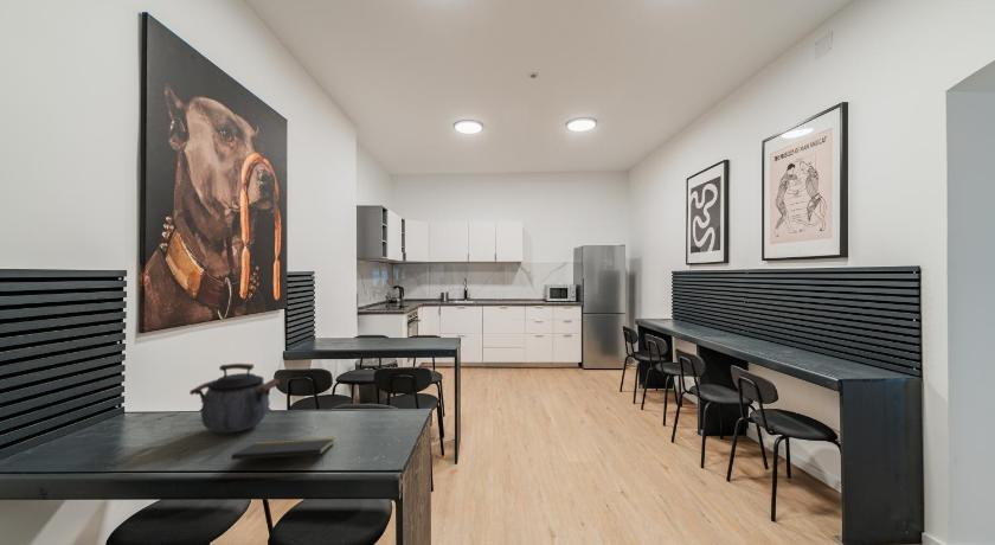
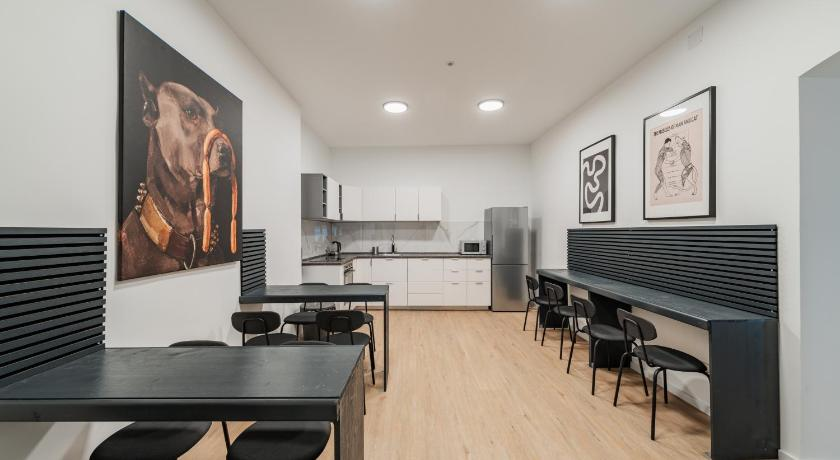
- kettle [188,363,281,435]
- notepad [230,437,335,466]
